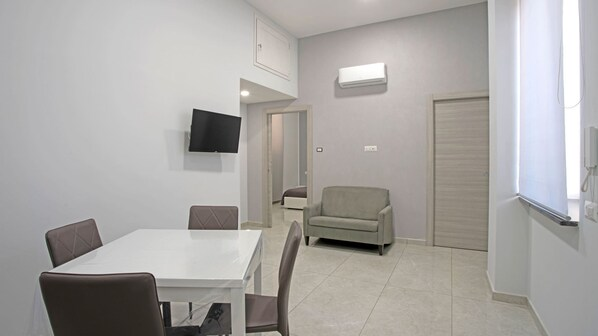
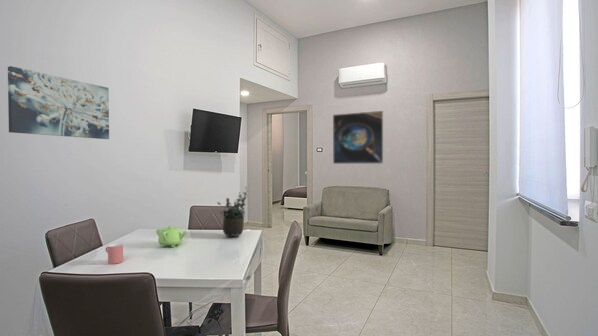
+ teapot [155,225,189,248]
+ wall art [7,65,110,140]
+ cup [105,242,124,265]
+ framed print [332,110,384,165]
+ potted plant [217,187,248,239]
